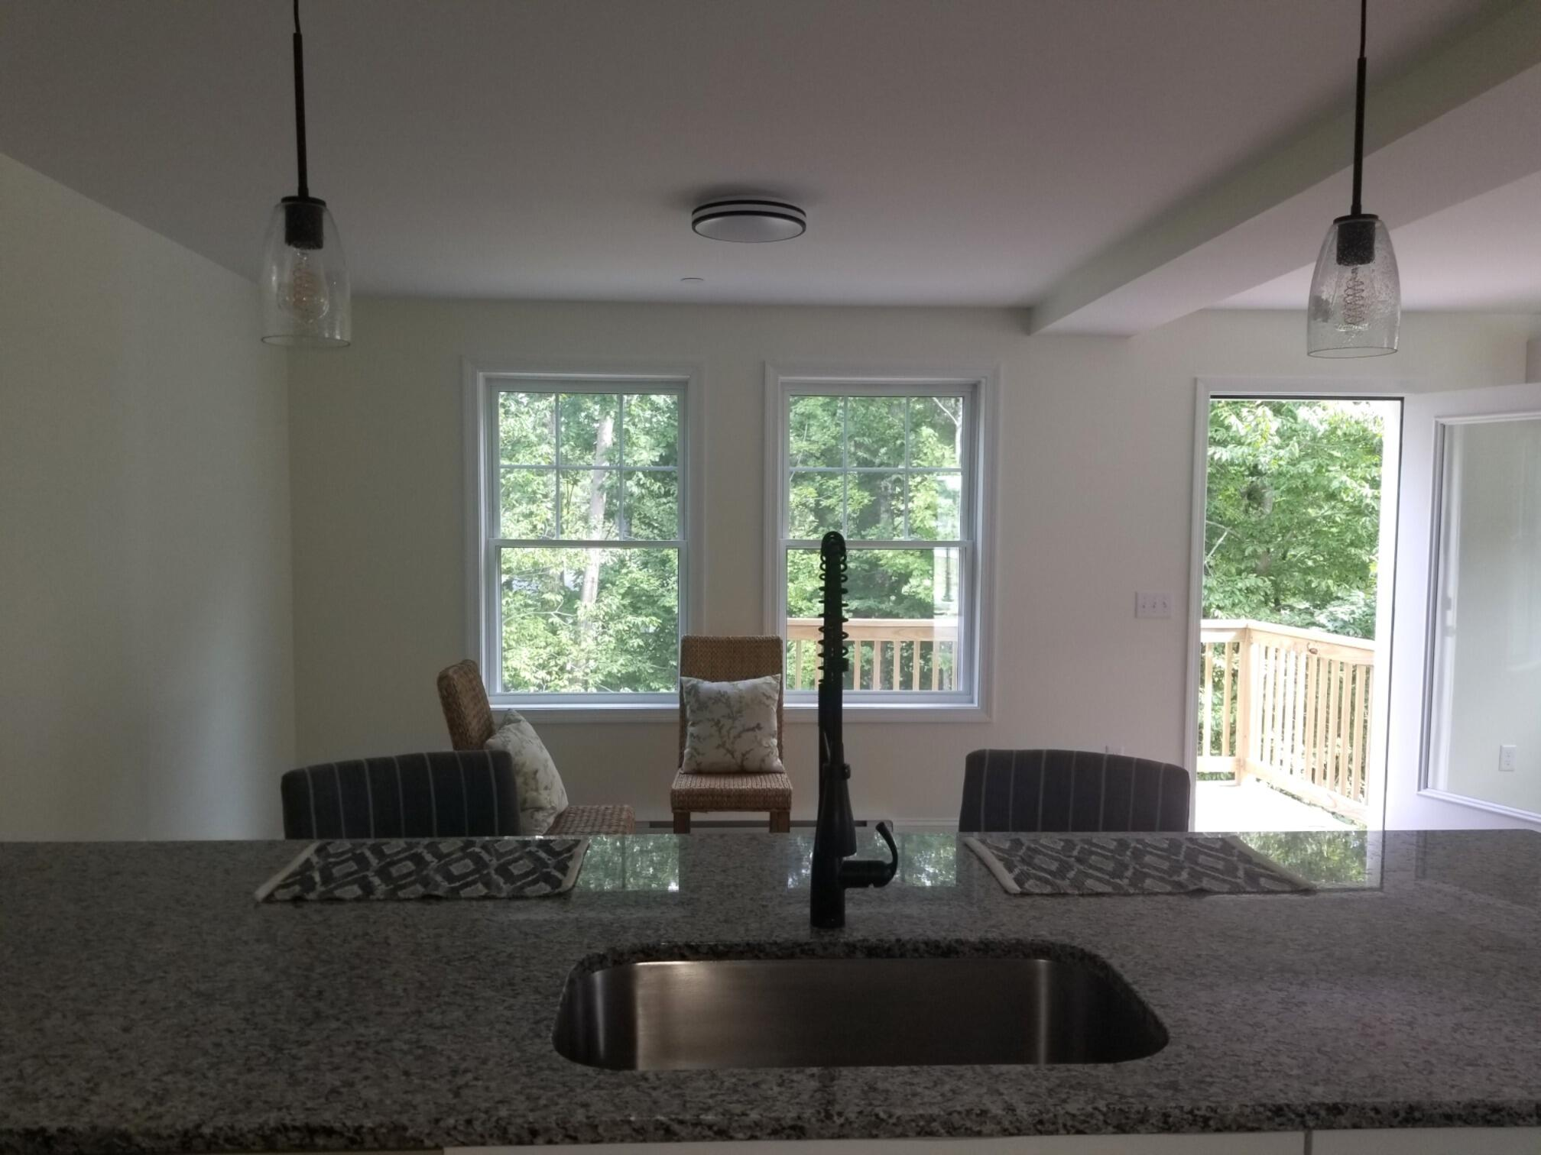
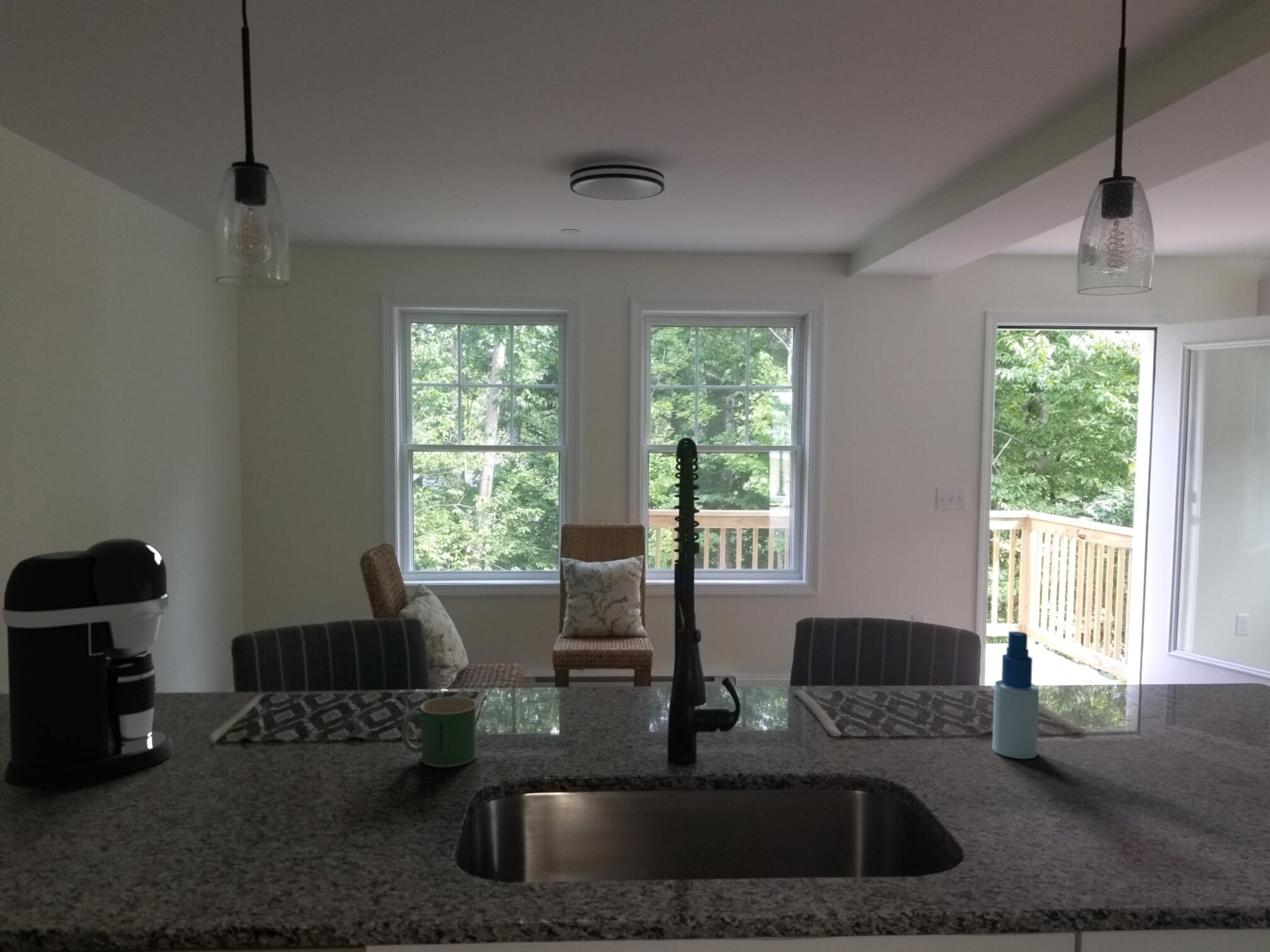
+ mug [400,696,478,768]
+ spray bottle [992,631,1039,759]
+ coffee maker [2,538,174,788]
